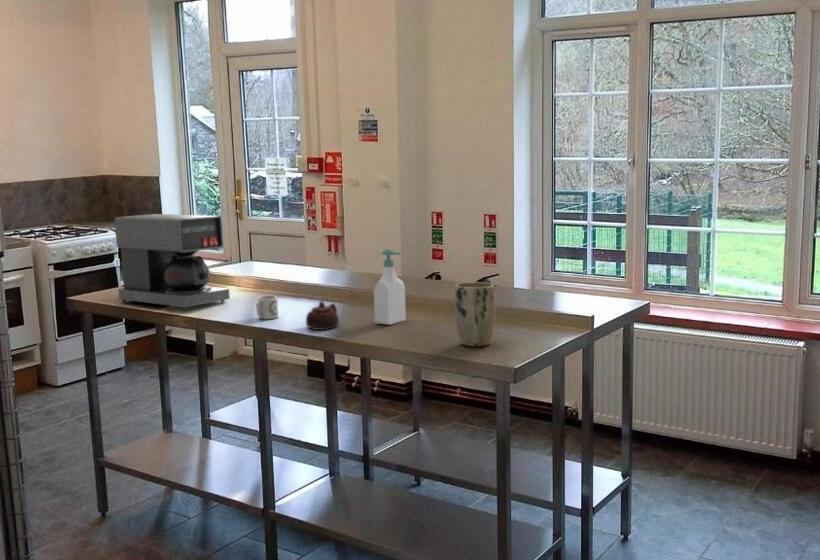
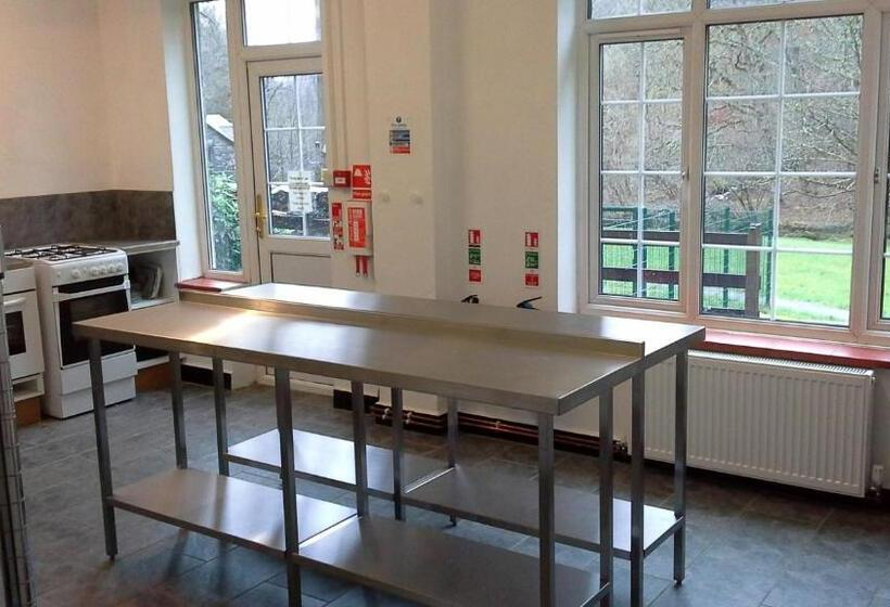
- soap bottle [373,248,407,326]
- coffee maker [114,213,231,311]
- teapot [305,300,340,331]
- cup [255,295,279,320]
- plant pot [454,281,496,347]
